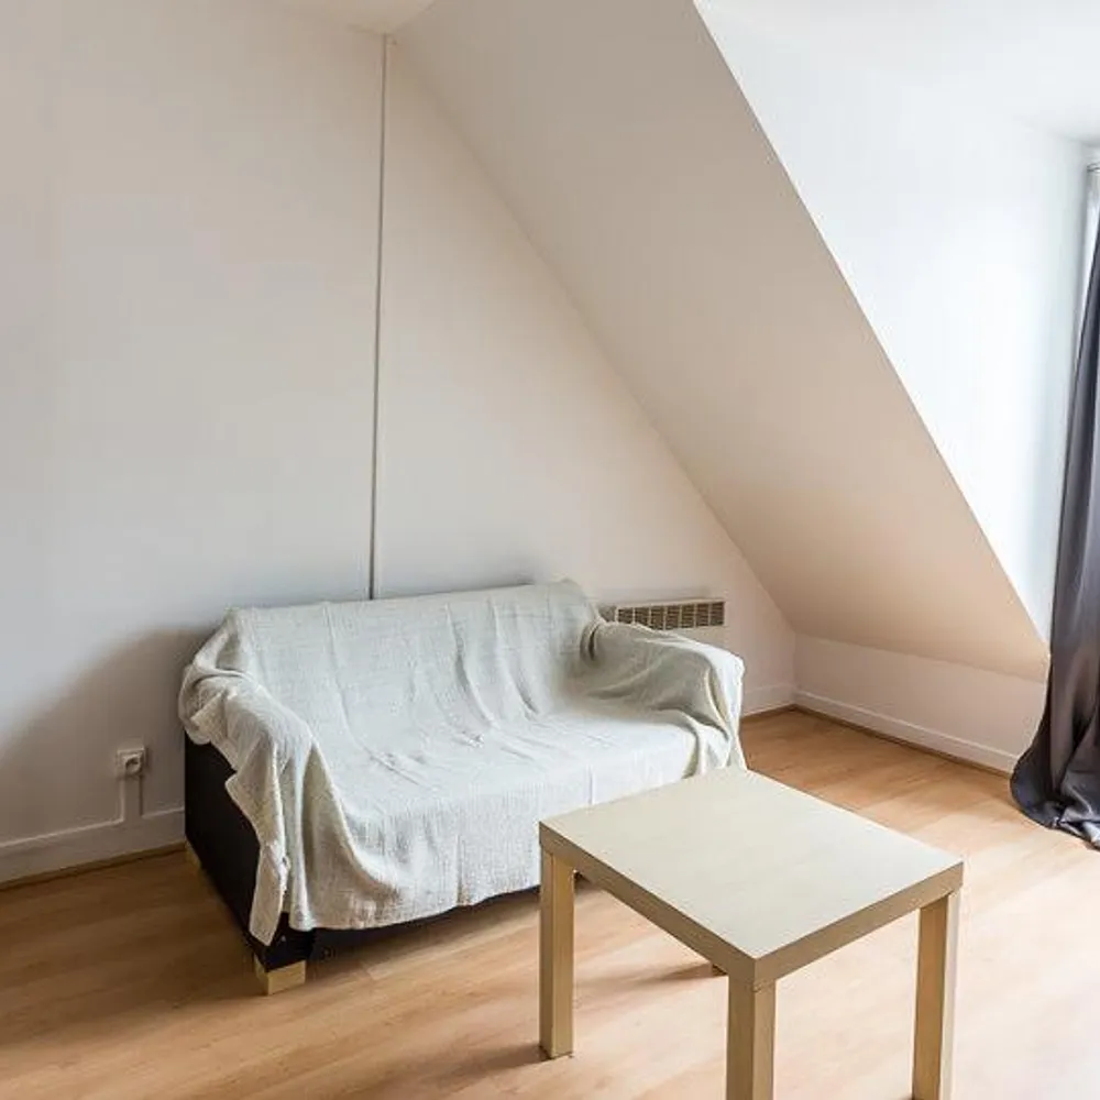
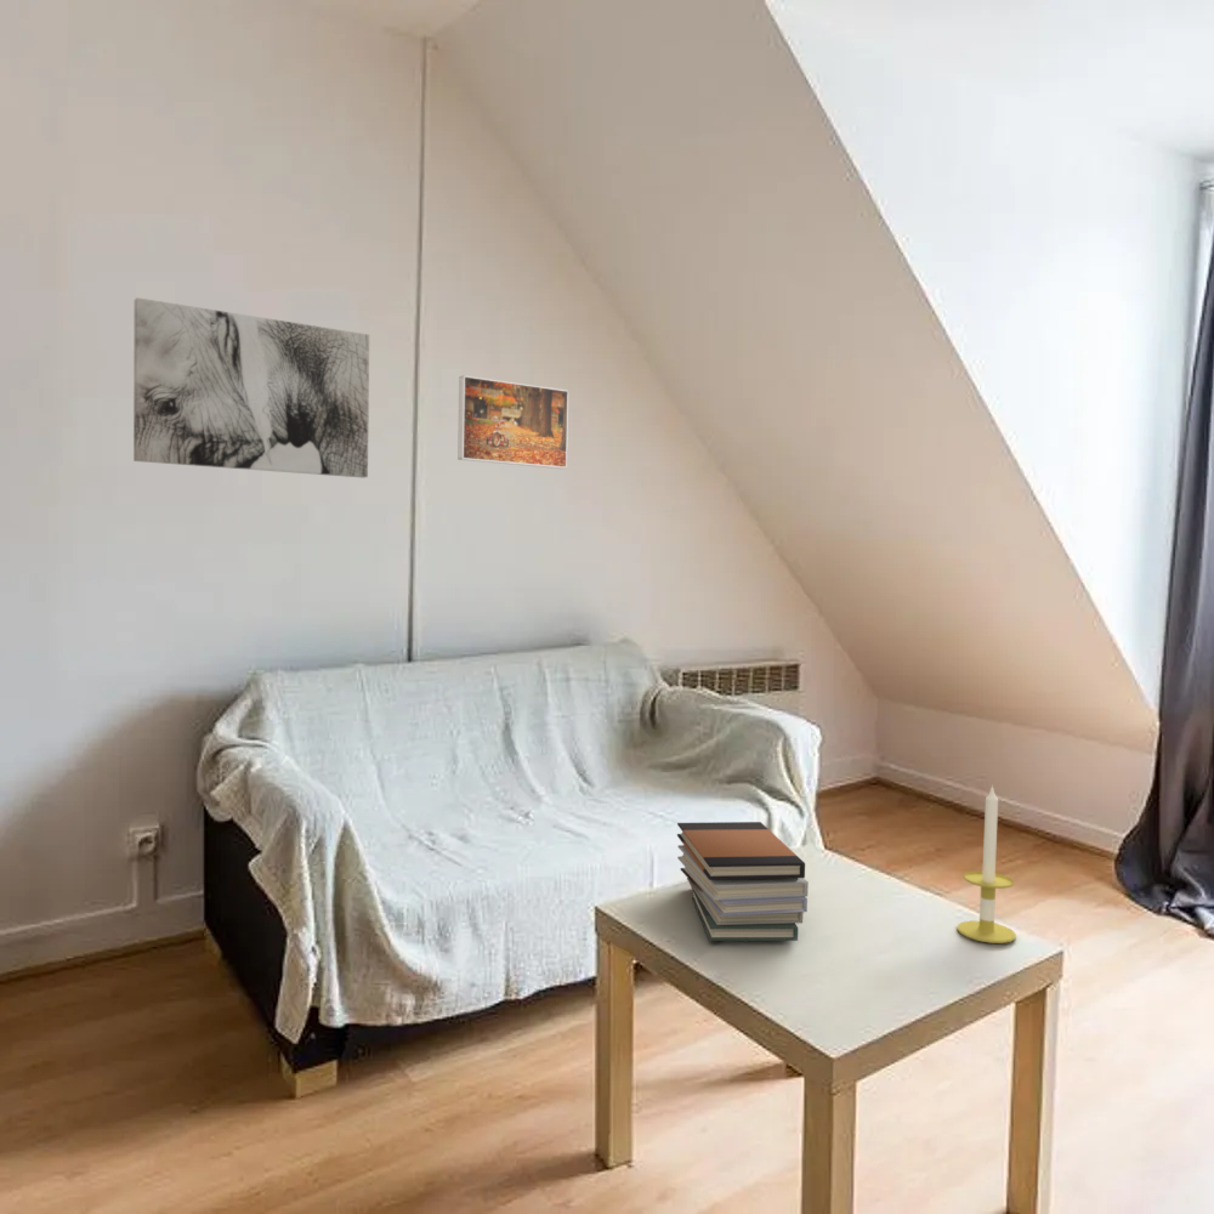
+ wall art [132,296,370,478]
+ book stack [676,821,810,942]
+ candle [955,783,1017,944]
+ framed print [456,374,569,470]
